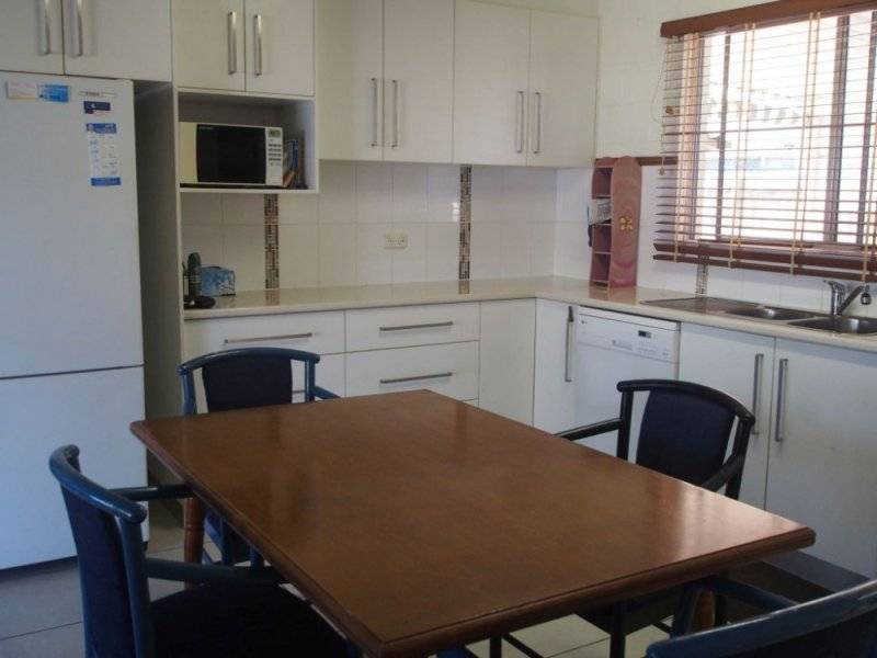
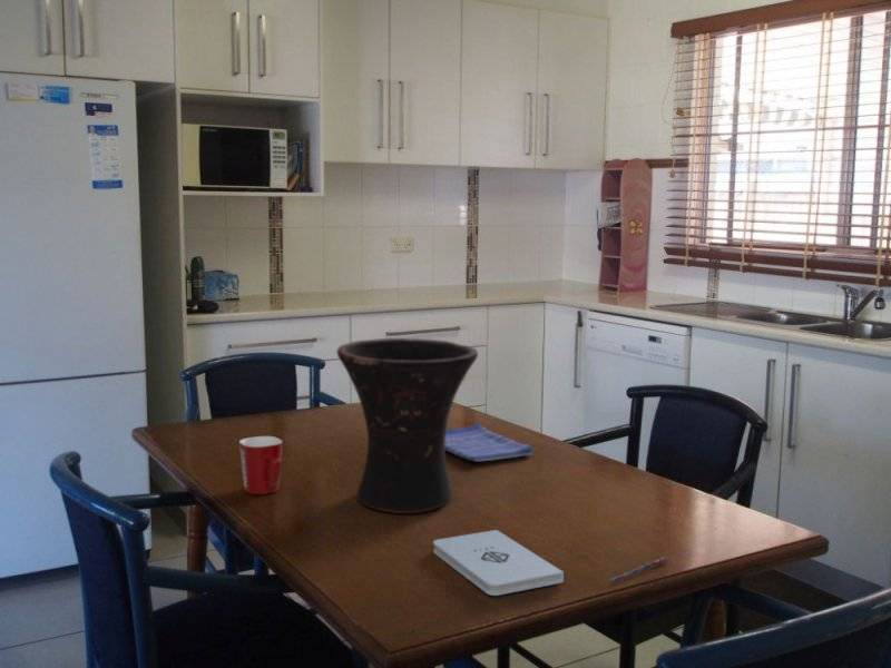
+ pen [608,557,668,583]
+ mug [238,435,284,495]
+ notepad [432,529,565,597]
+ dish towel [444,423,535,463]
+ vase [335,337,479,514]
